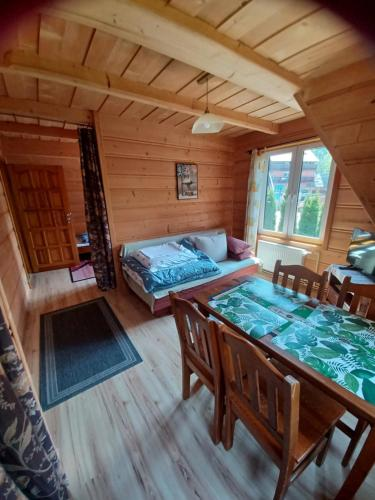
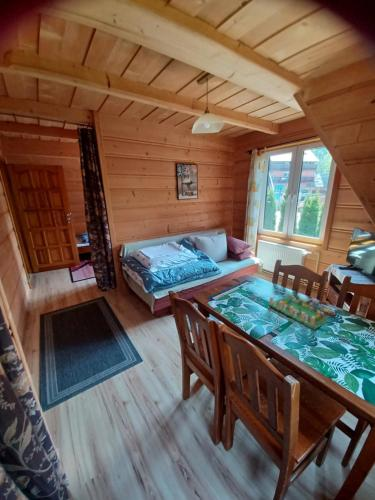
+ board game [267,293,336,331]
